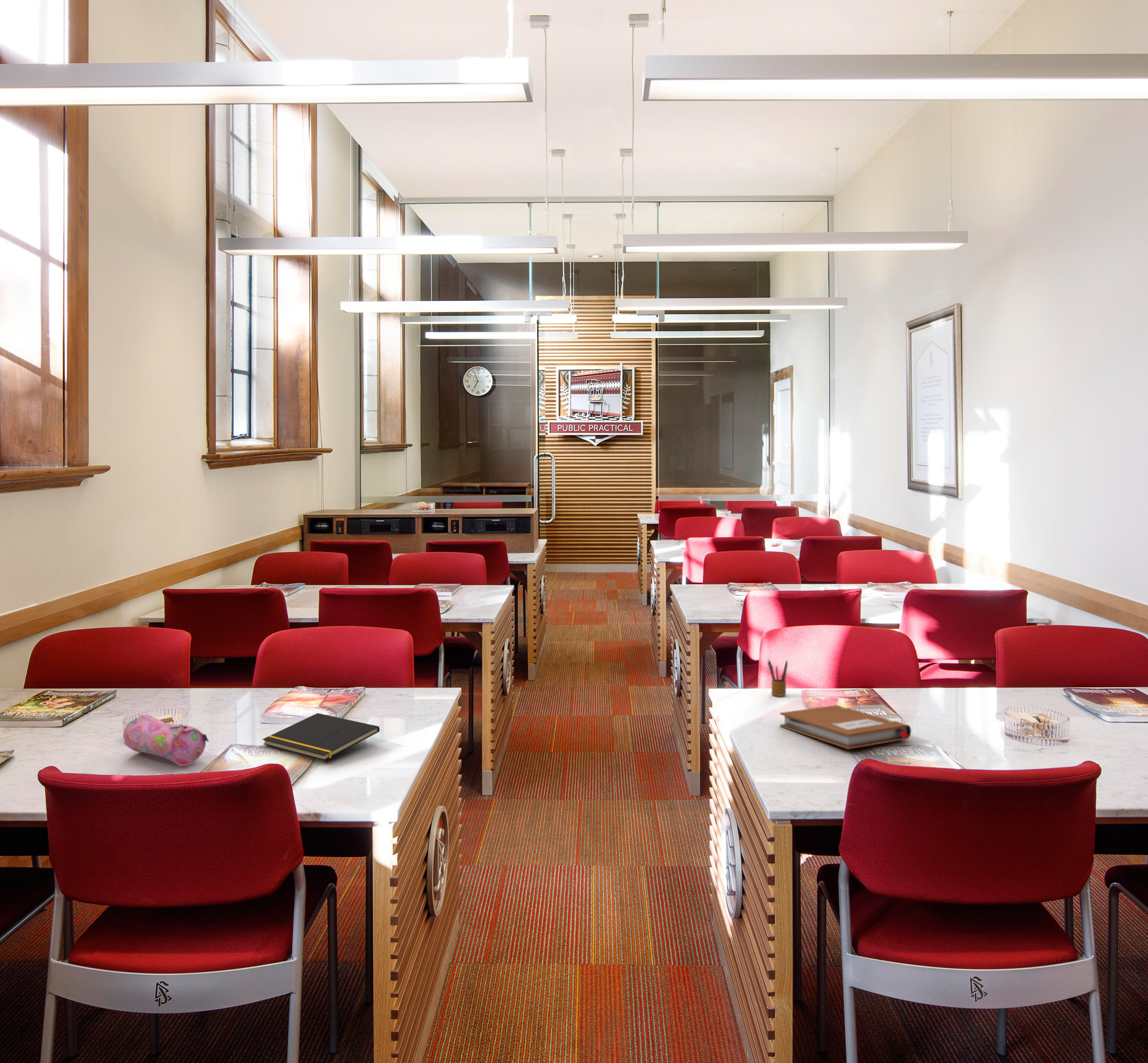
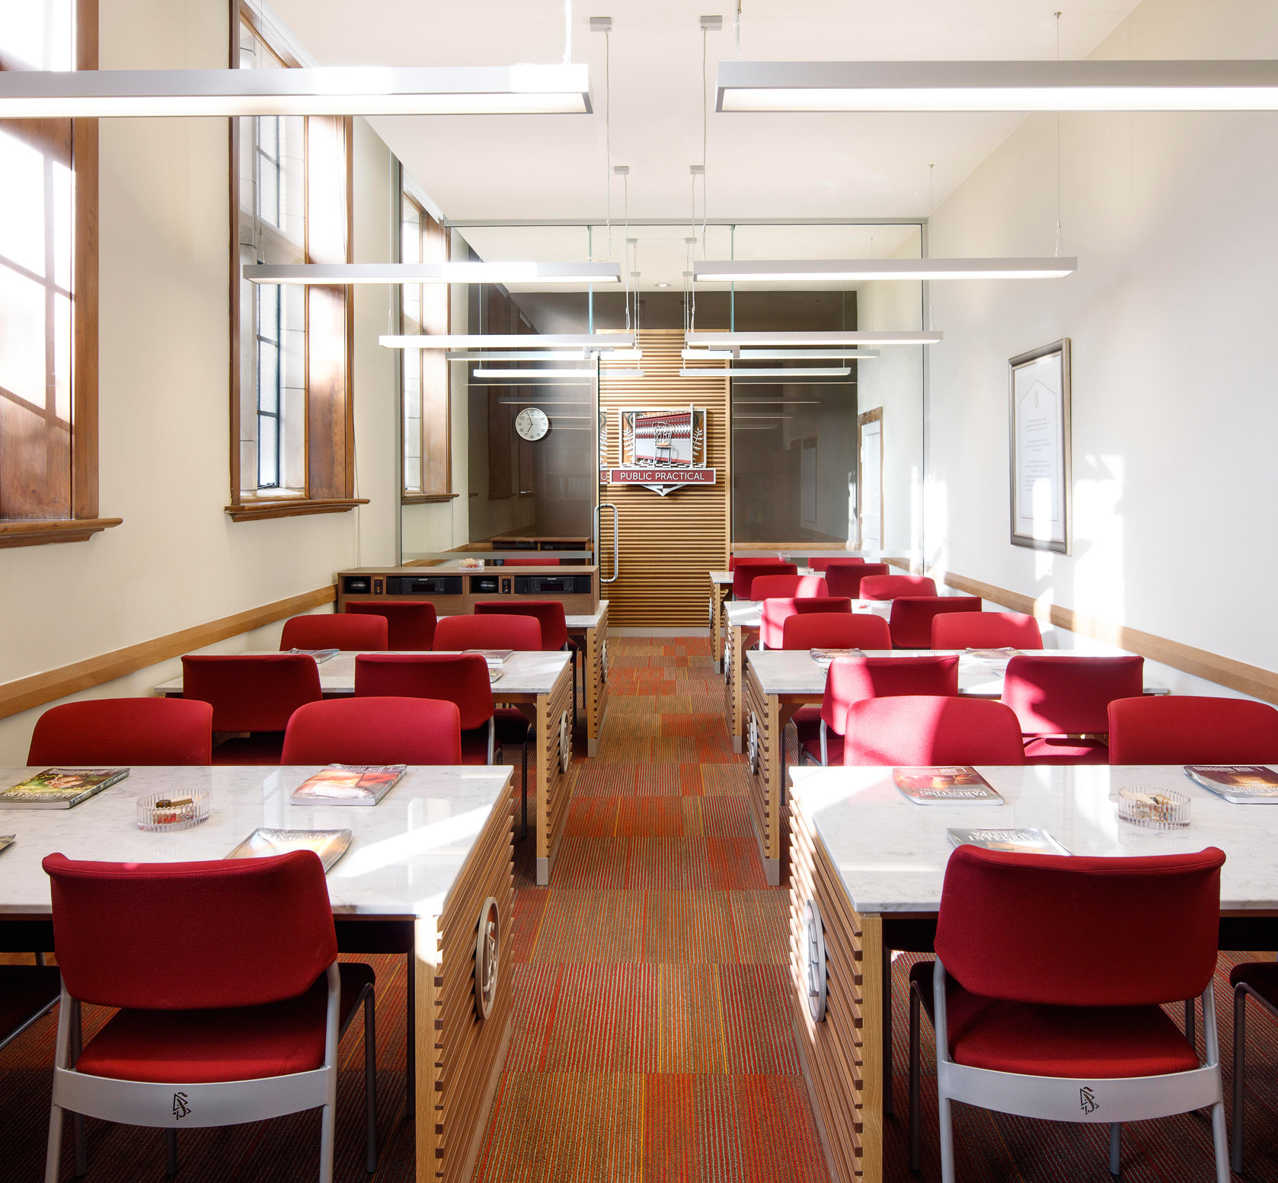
- notepad [262,713,380,761]
- notebook [779,705,912,750]
- pencil case [122,714,209,767]
- pencil box [767,659,788,696]
